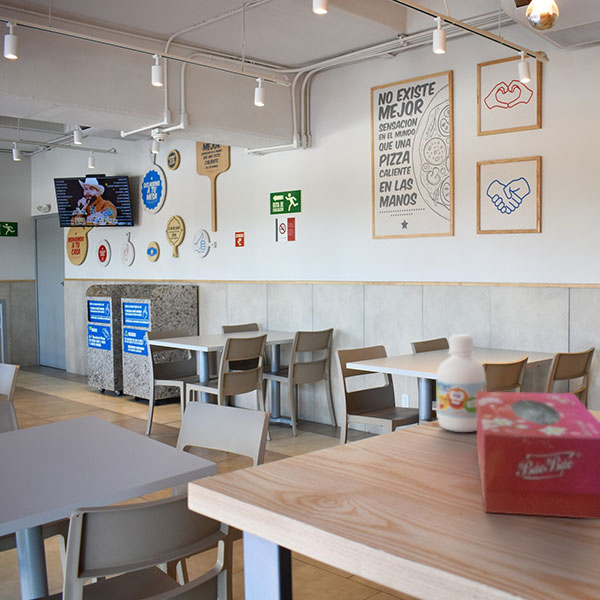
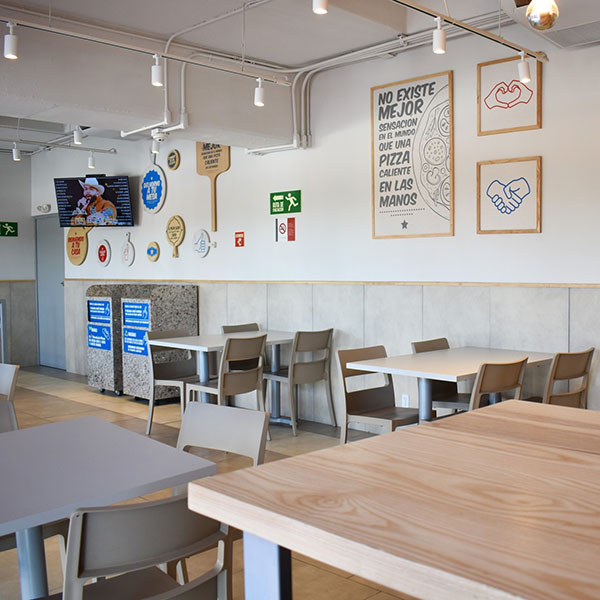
- bottle [435,333,488,433]
- tissue box [476,391,600,520]
